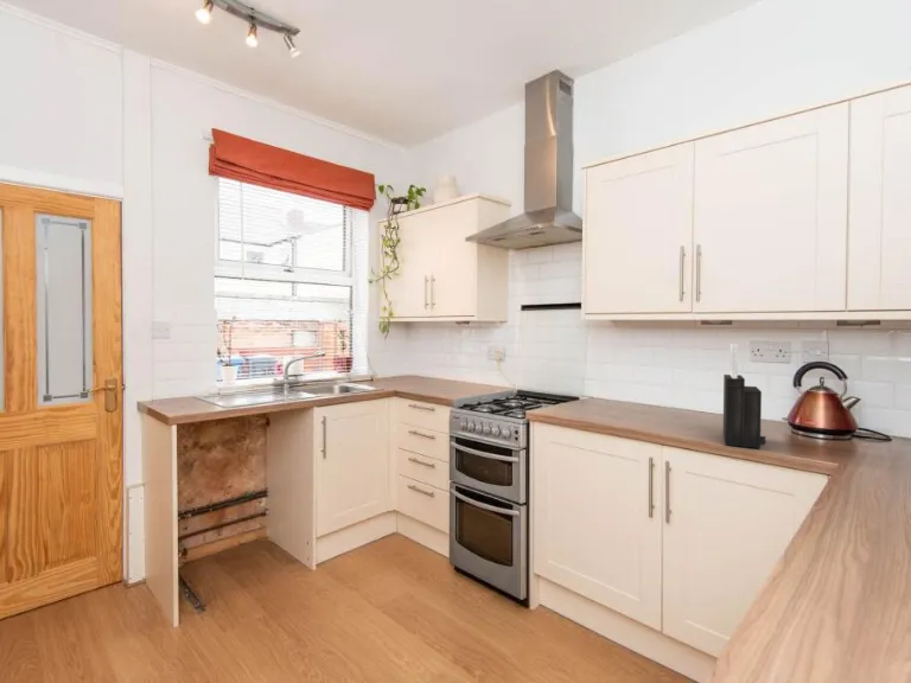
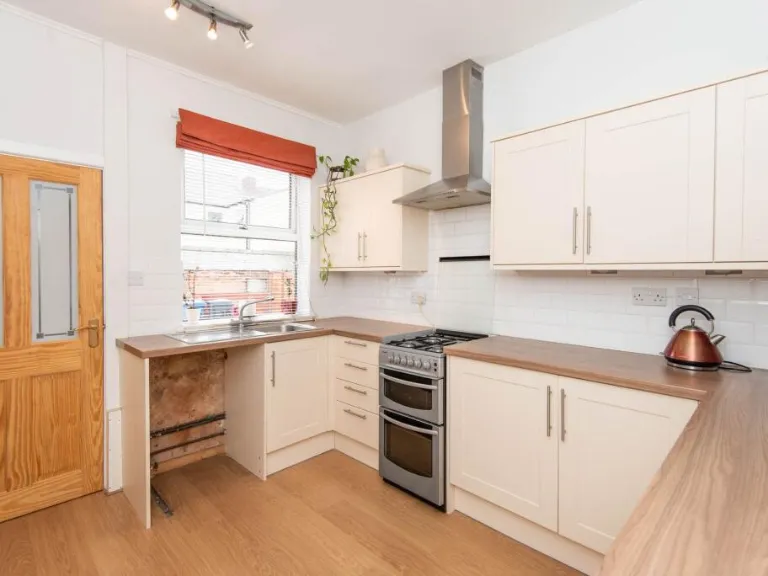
- knife block [722,343,766,449]
